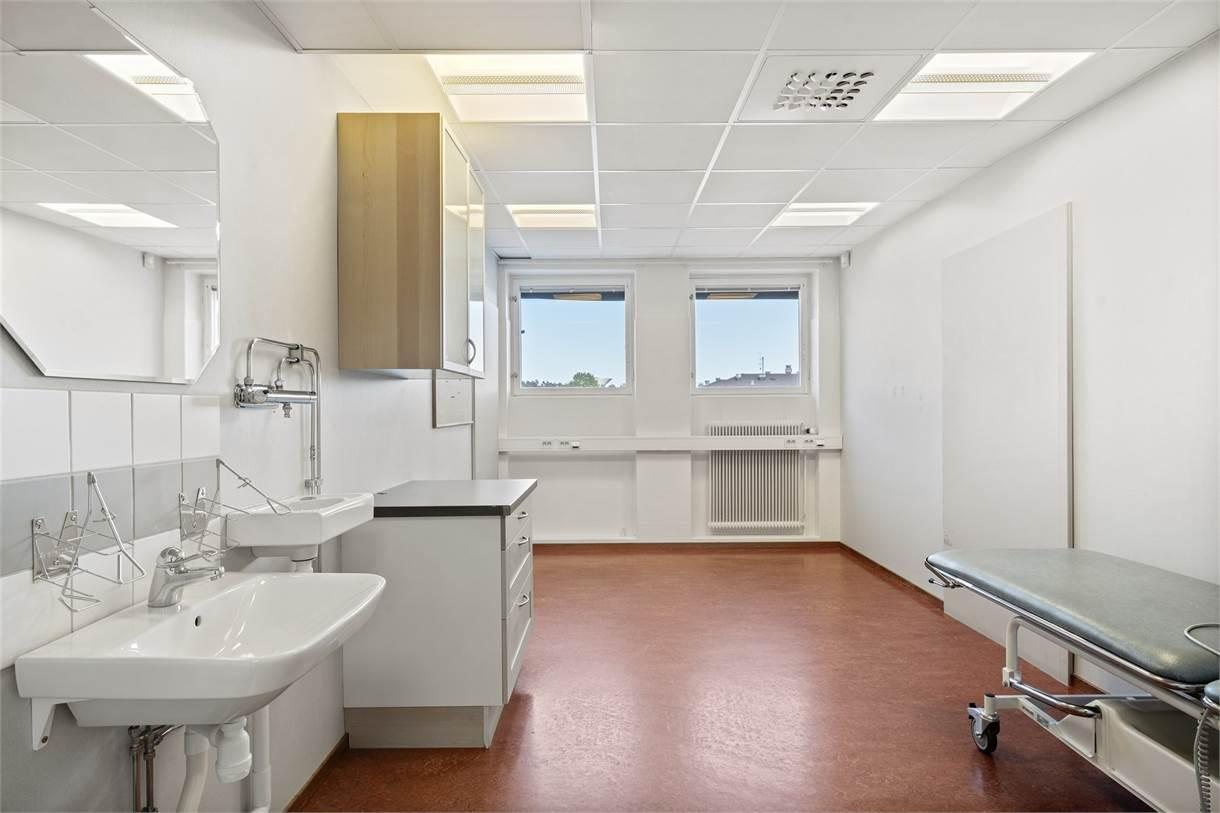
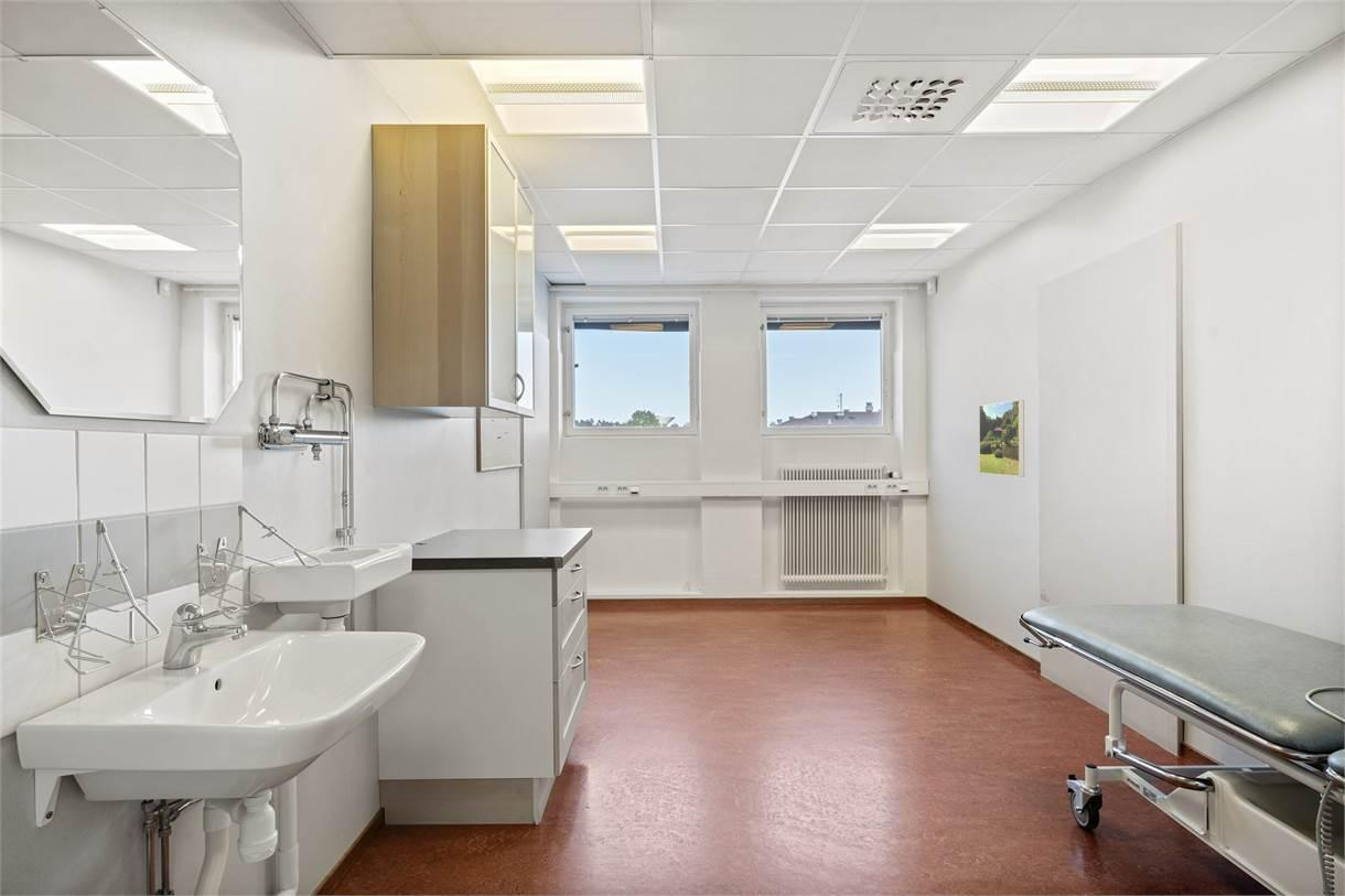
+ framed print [978,399,1025,478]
